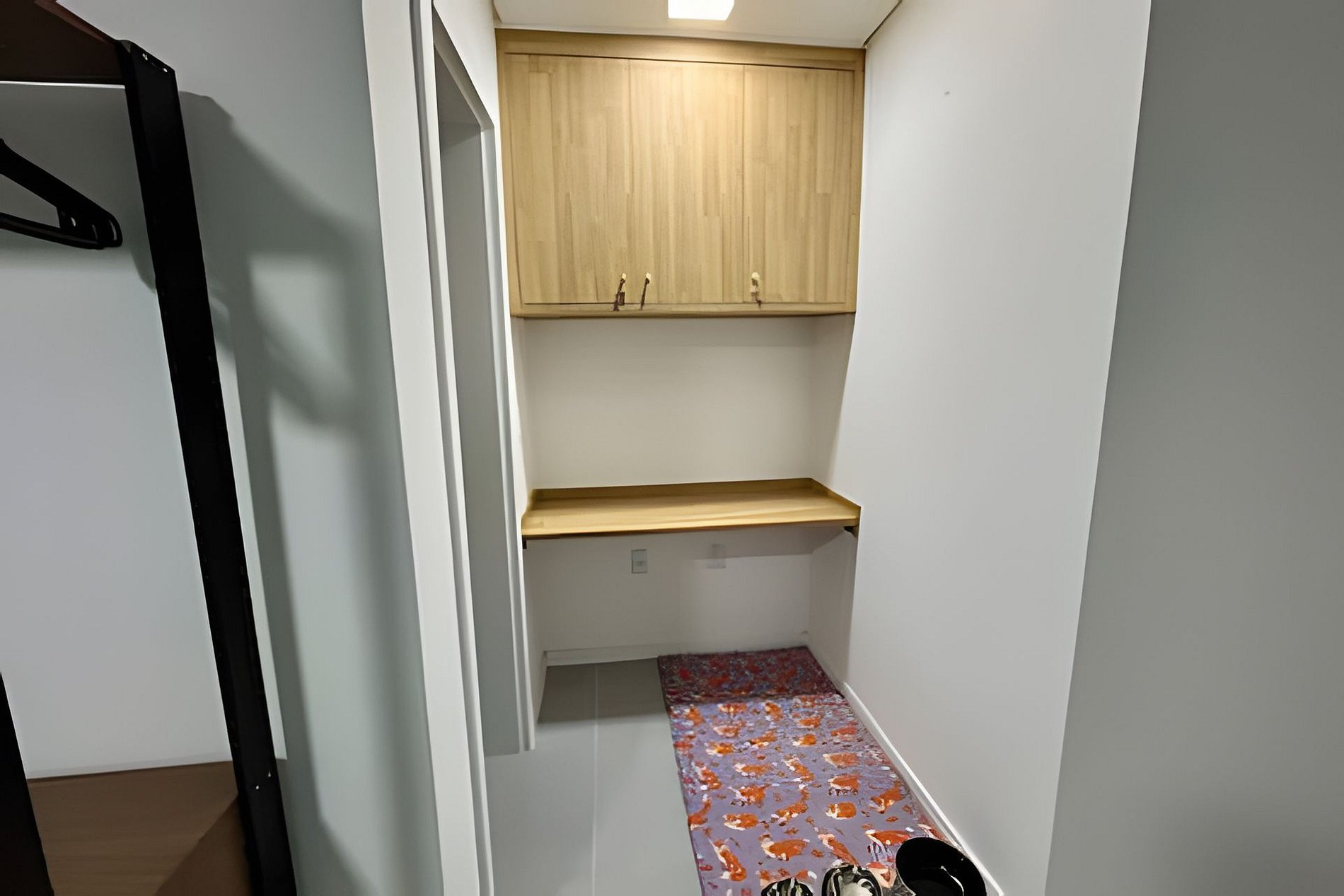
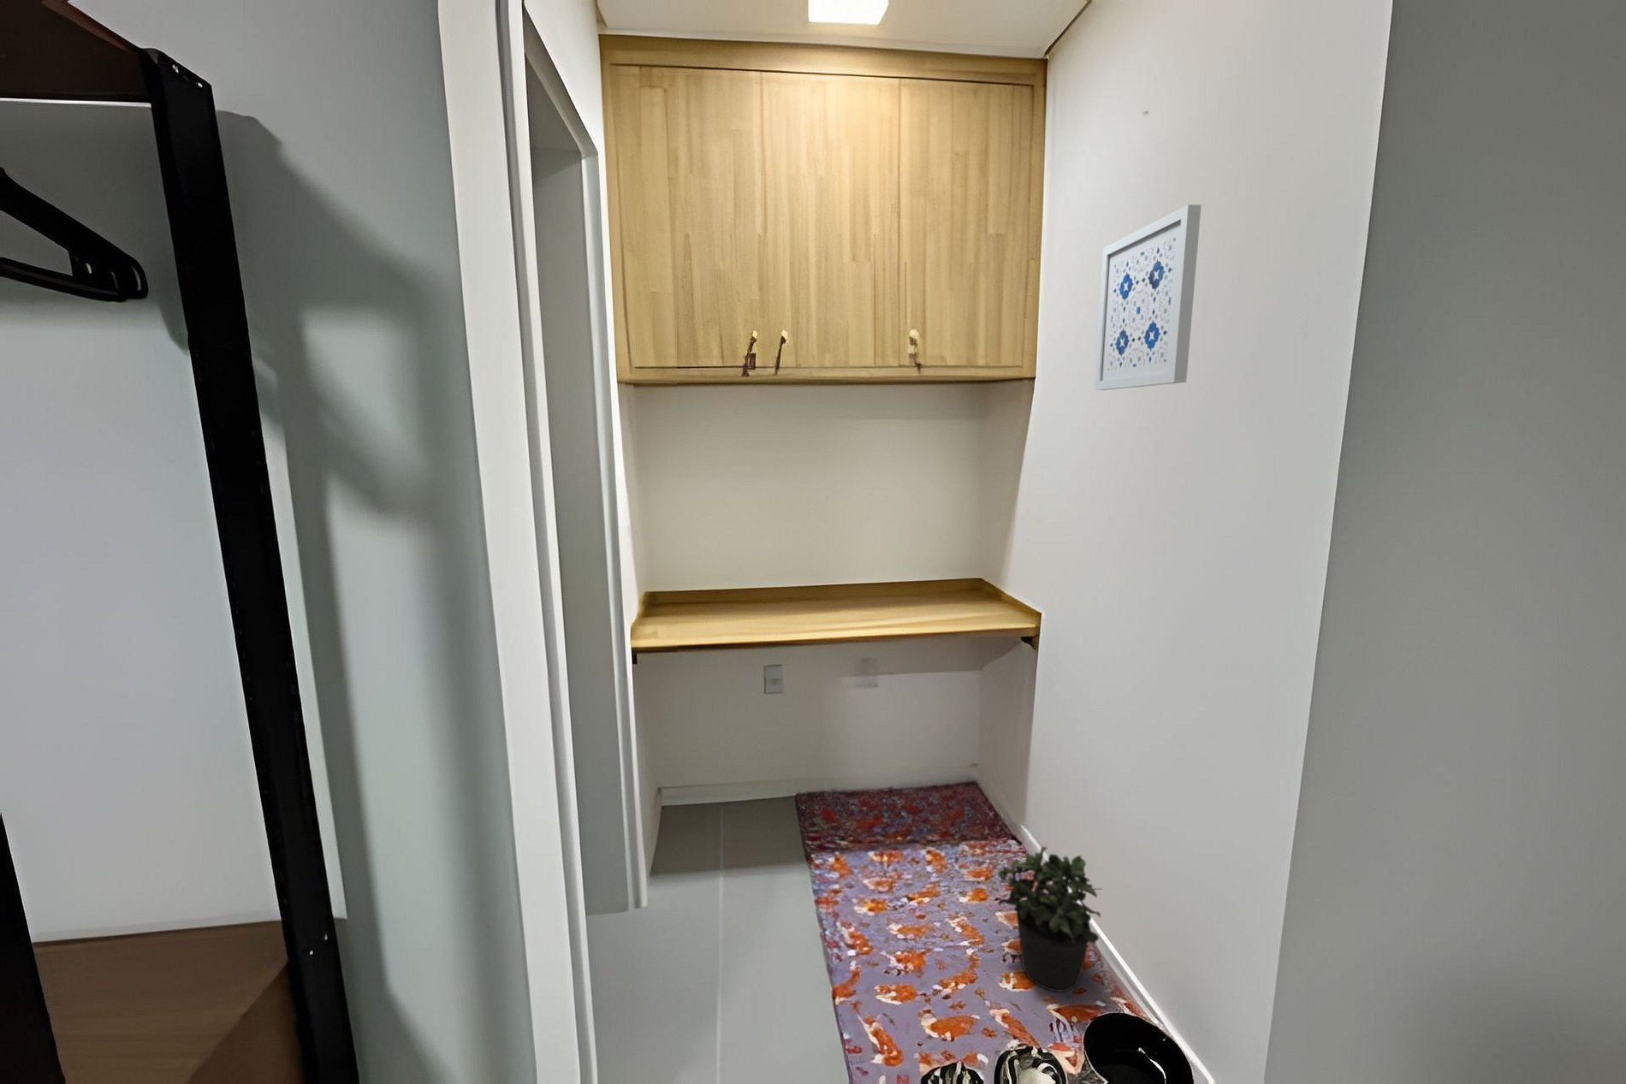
+ wall art [1094,203,1203,391]
+ potted plant [996,846,1102,992]
